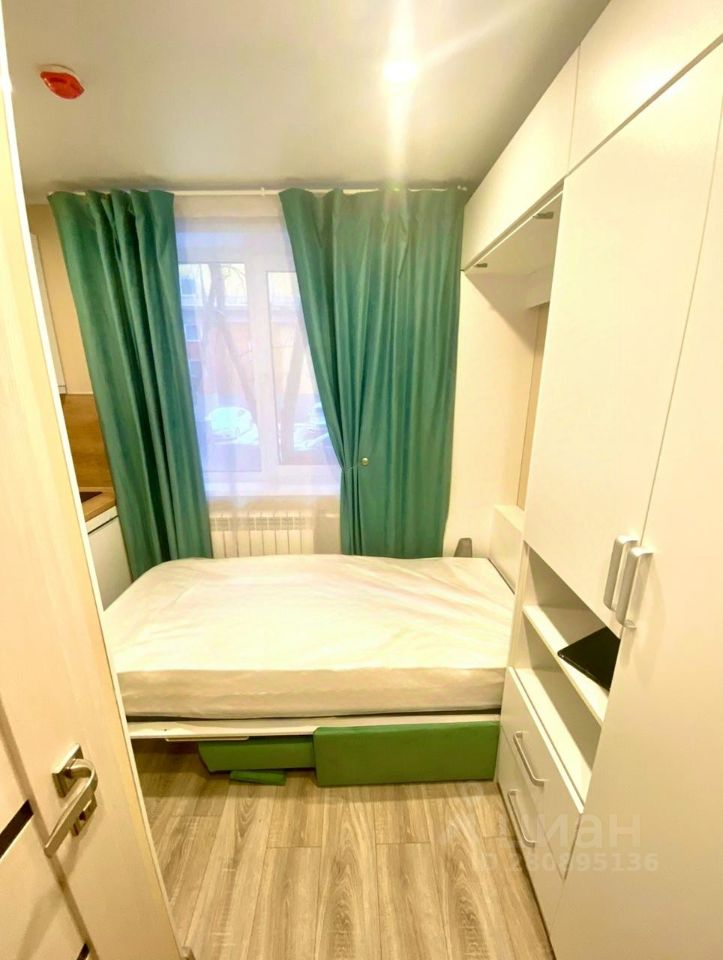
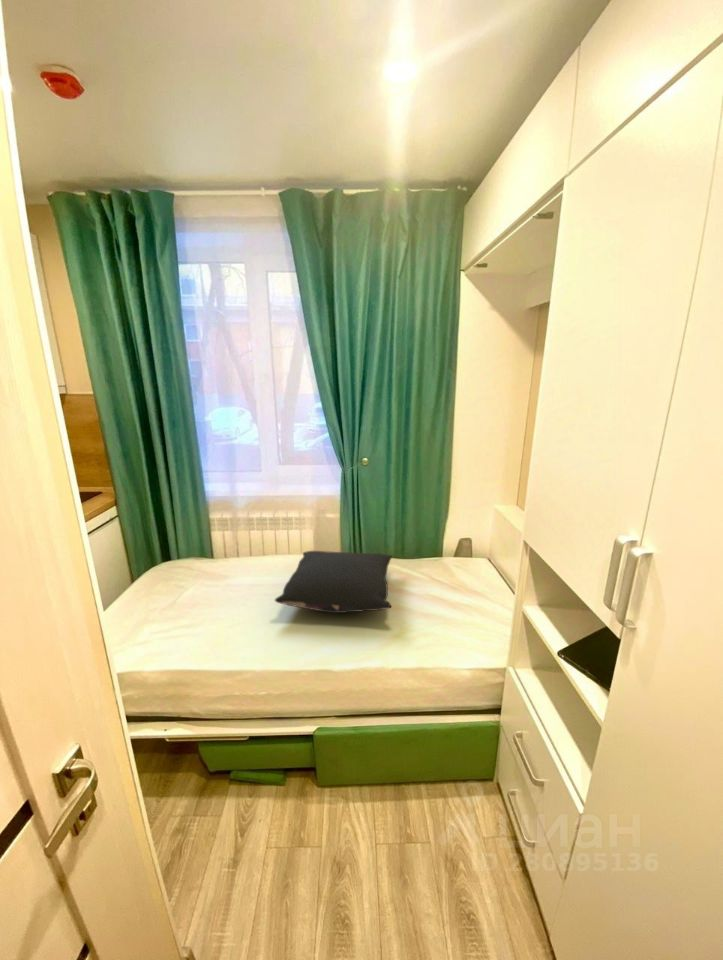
+ pillow [274,550,393,614]
